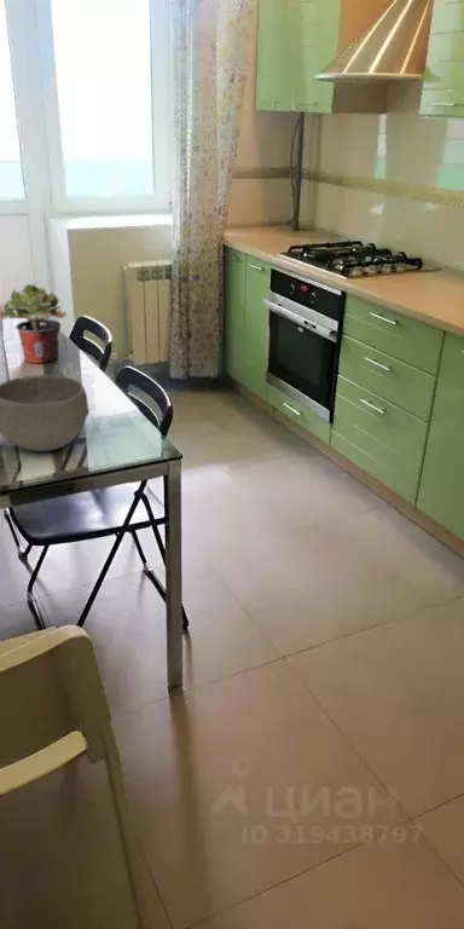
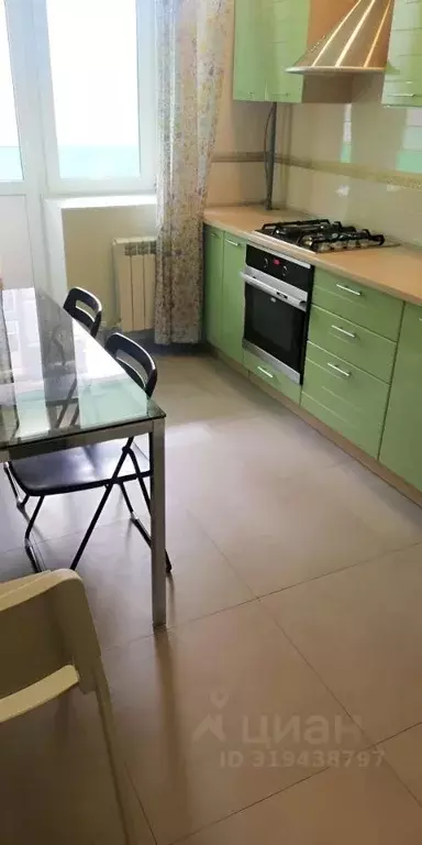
- potted plant [0,283,68,364]
- bowl [0,374,91,452]
